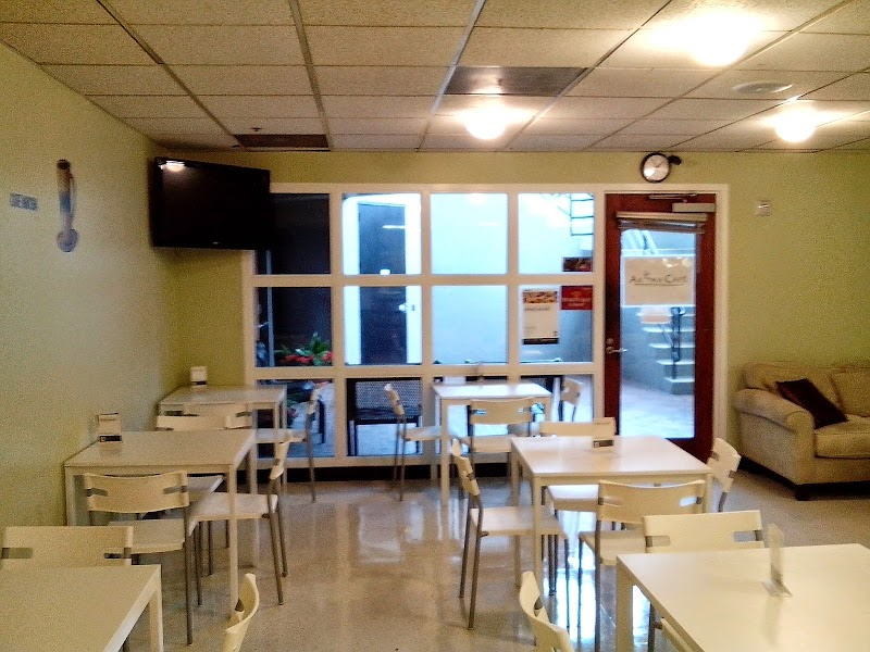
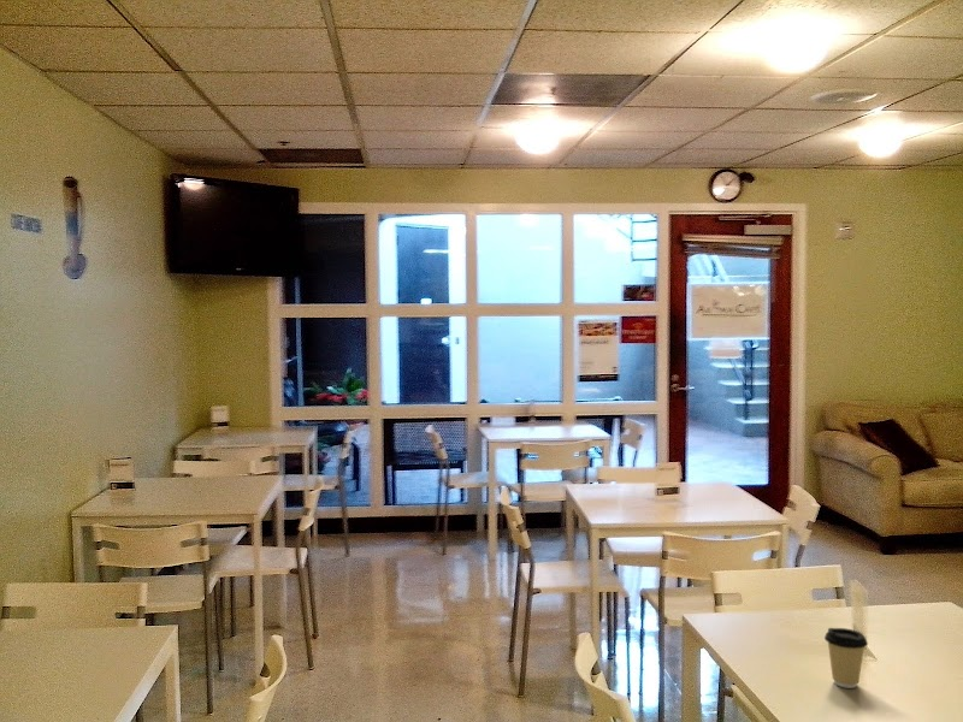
+ coffee cup [823,627,869,690]
